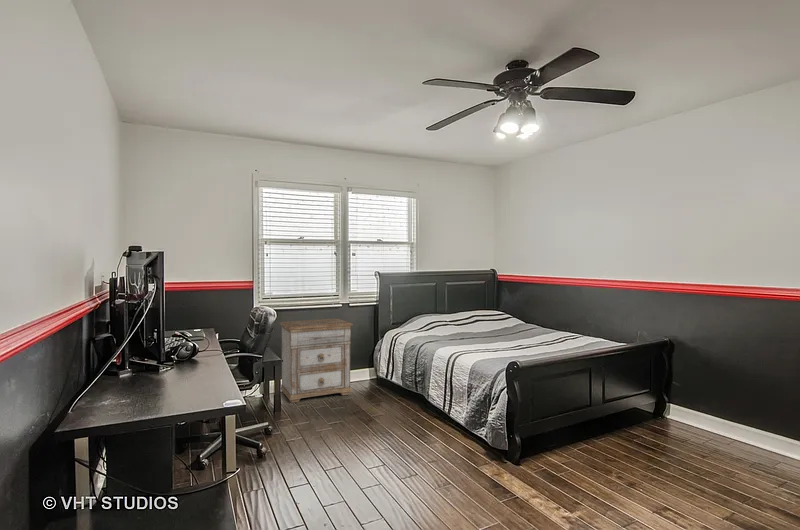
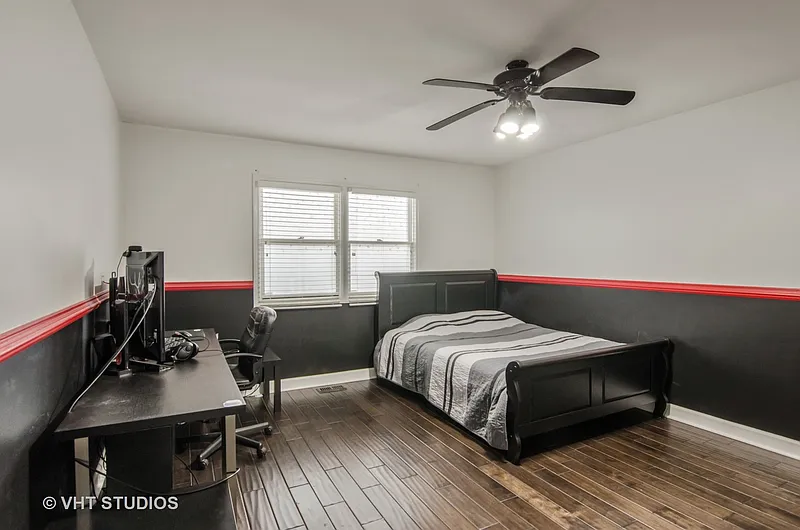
- nightstand [278,317,354,404]
